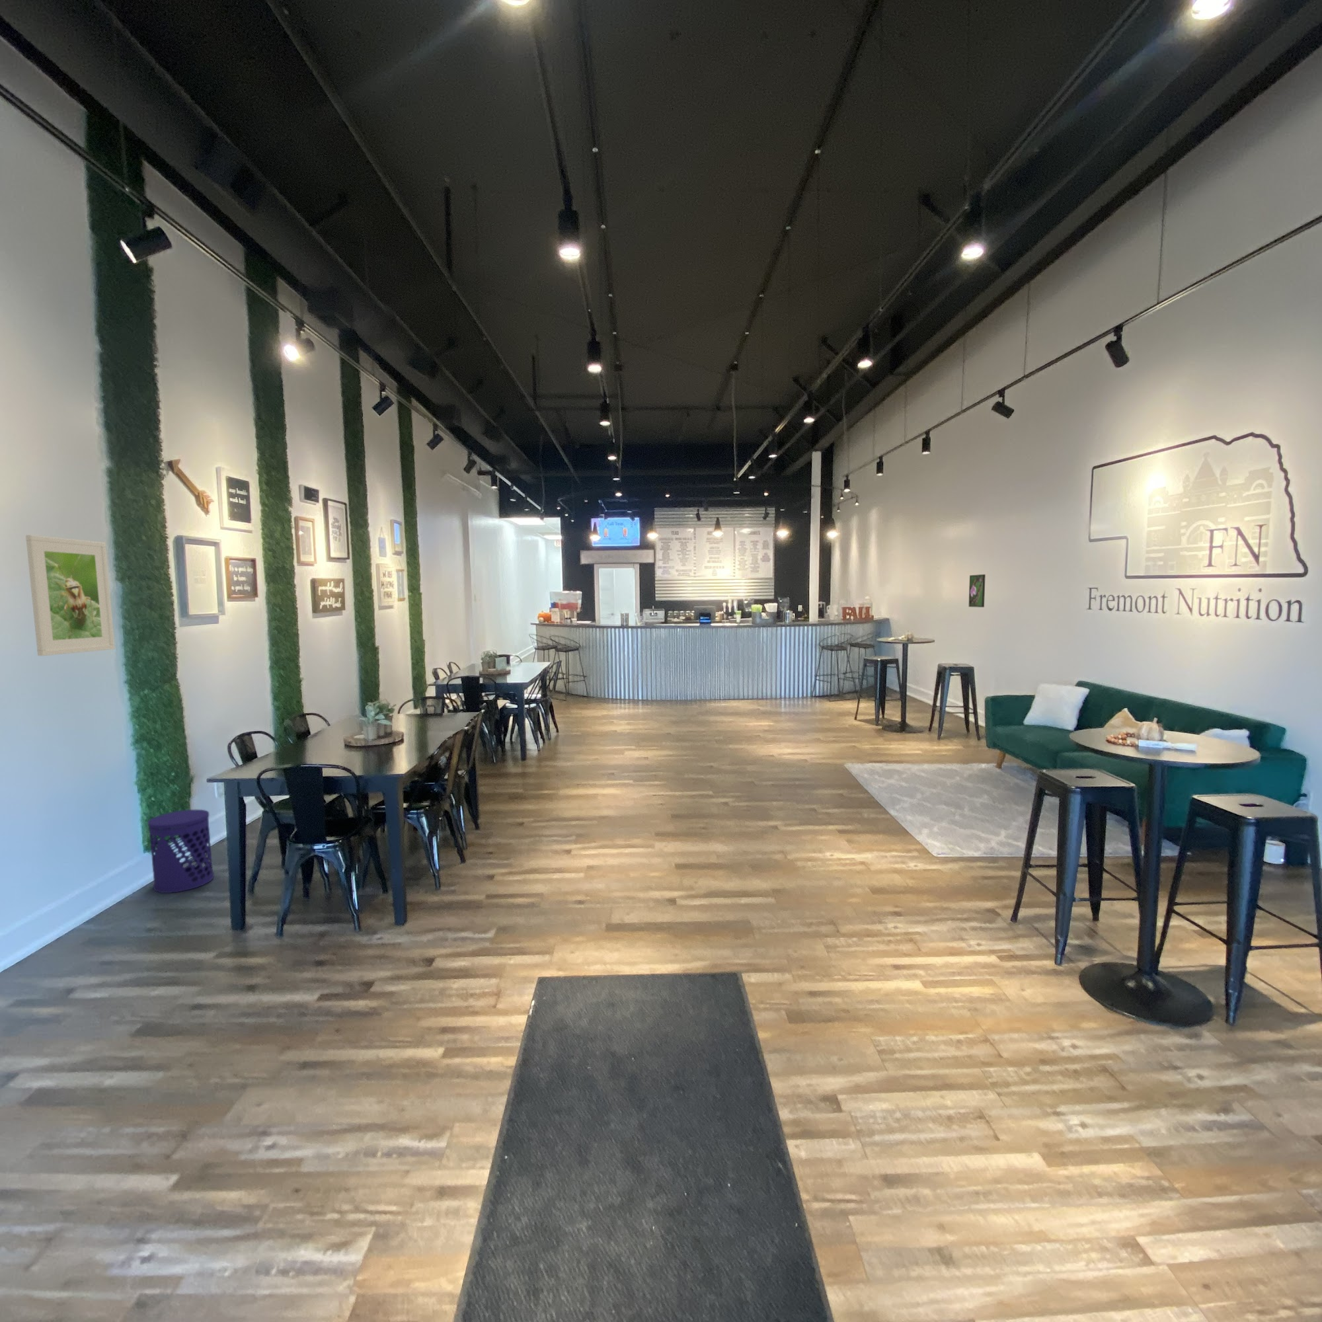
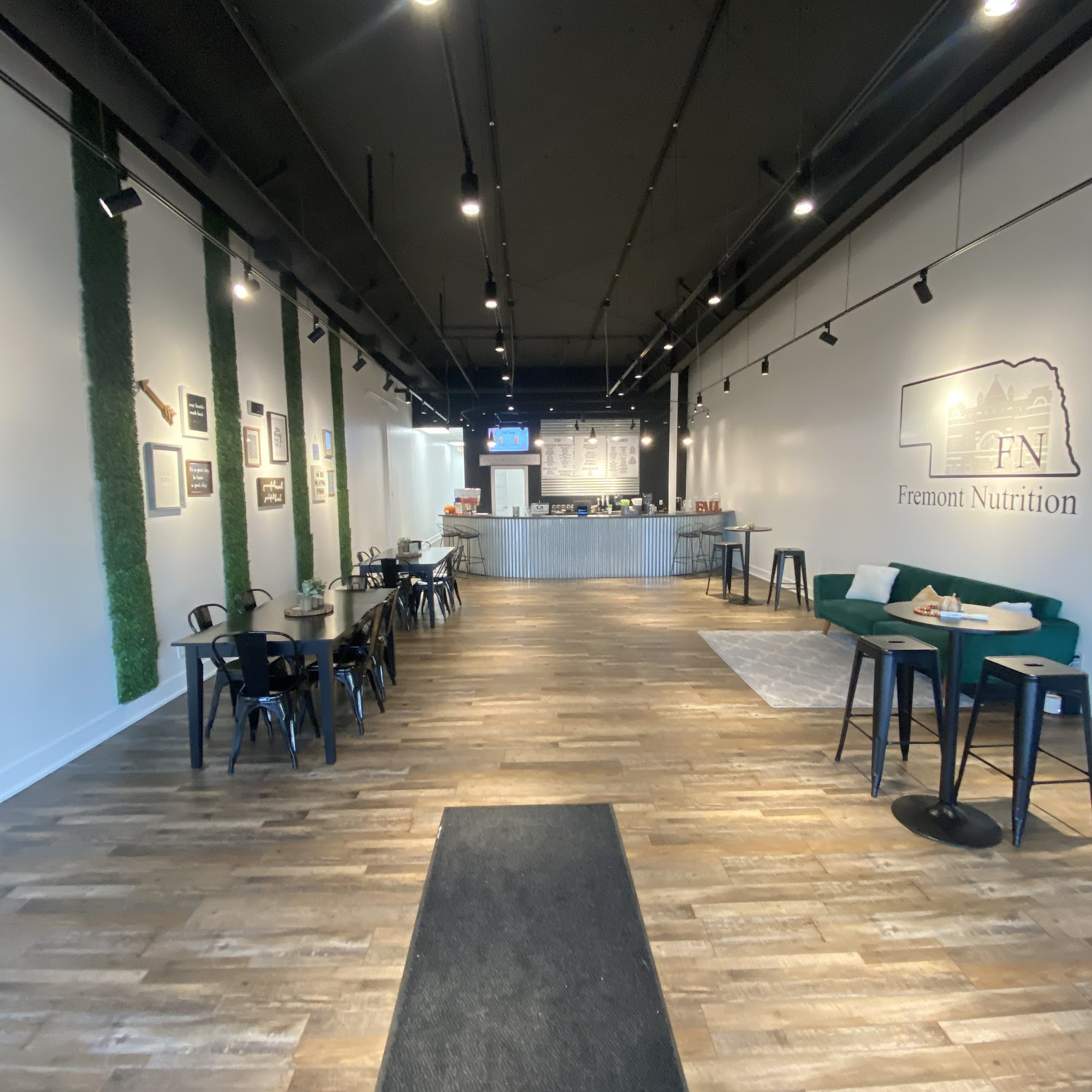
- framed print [967,574,987,608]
- waste bin [148,809,214,893]
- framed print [25,534,116,656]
